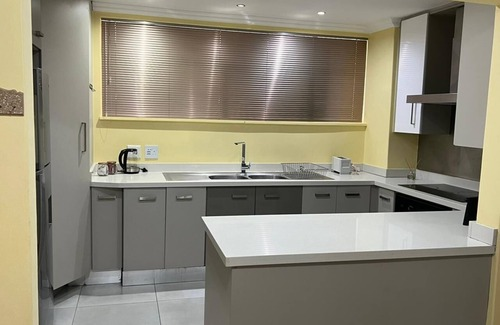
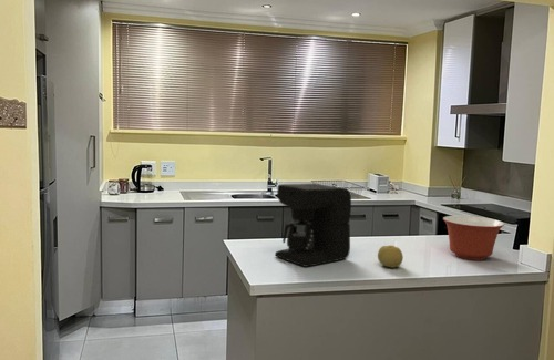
+ fruit [377,245,404,268]
+ mixing bowl [442,215,505,261]
+ coffee maker [274,183,352,268]
